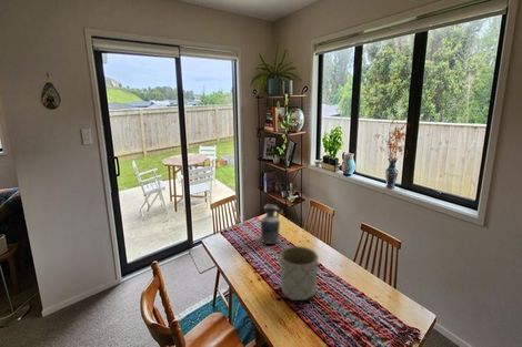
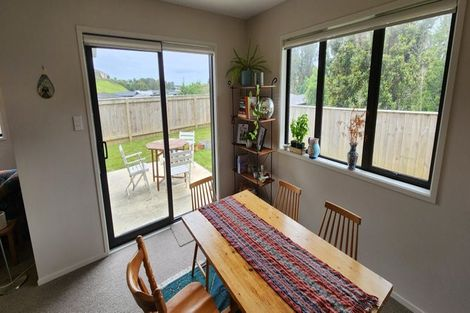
- ceramic jug [260,203,281,245]
- planter [279,245,320,302]
